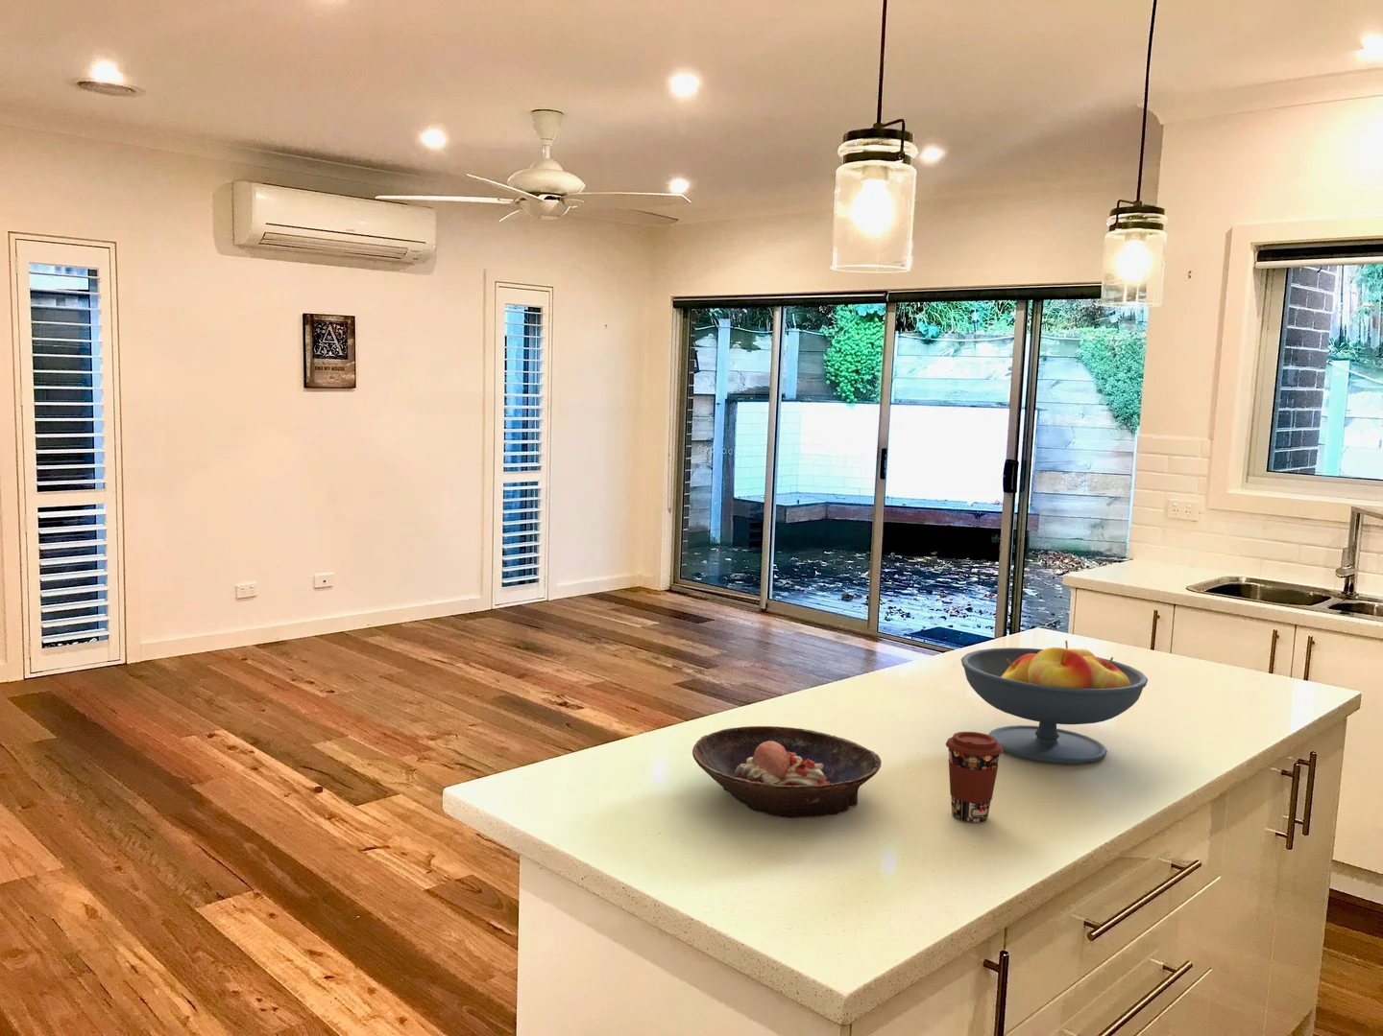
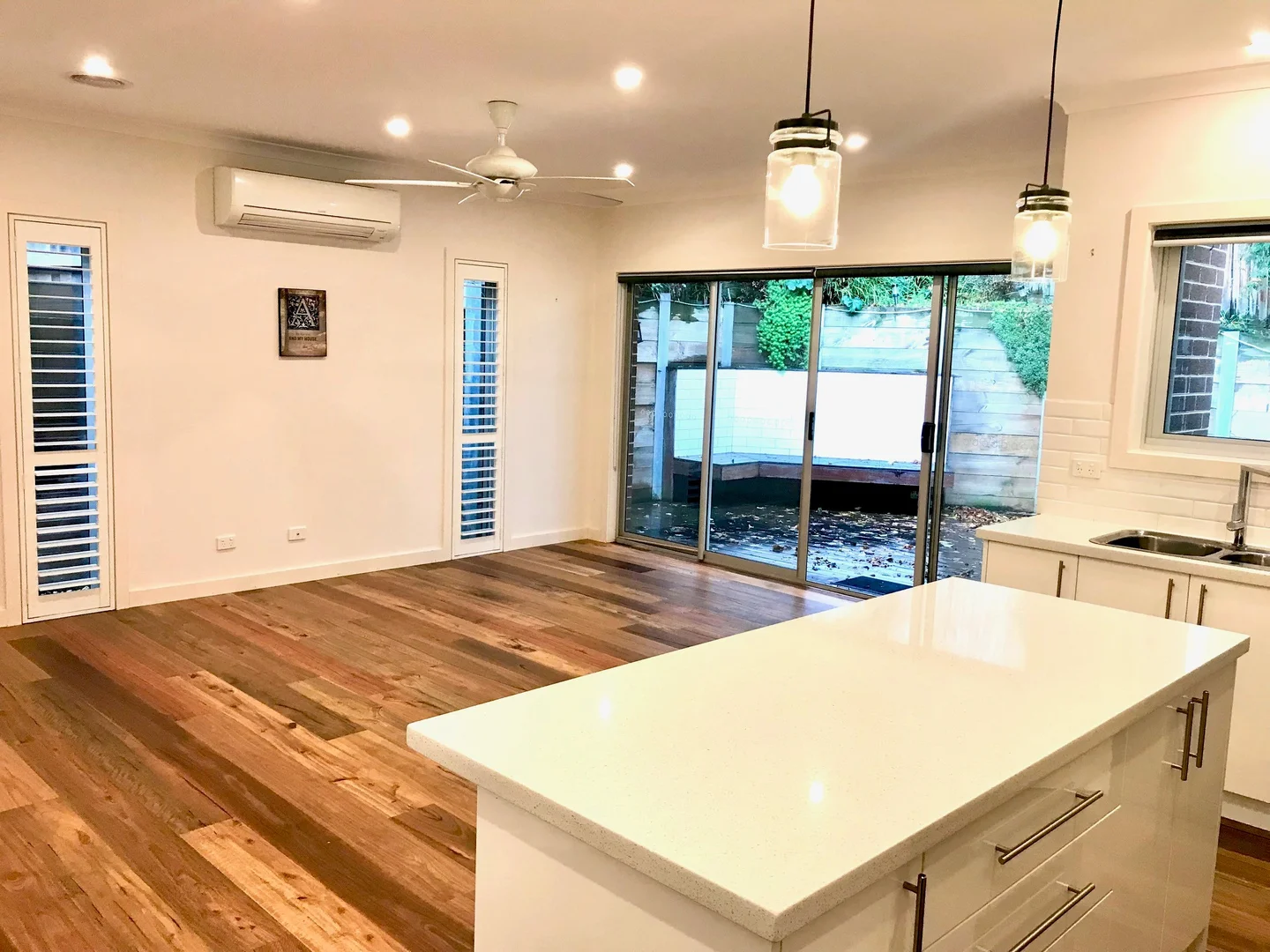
- fruit bowl [960,640,1149,765]
- bowl [692,725,883,819]
- coffee cup [945,731,1004,823]
